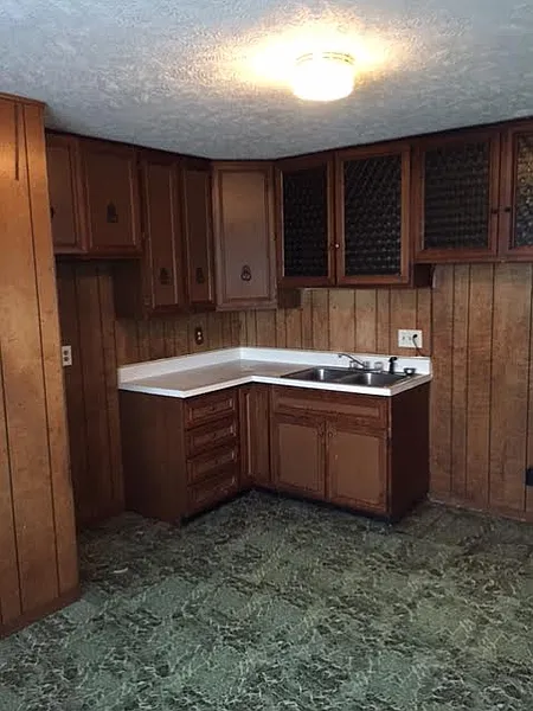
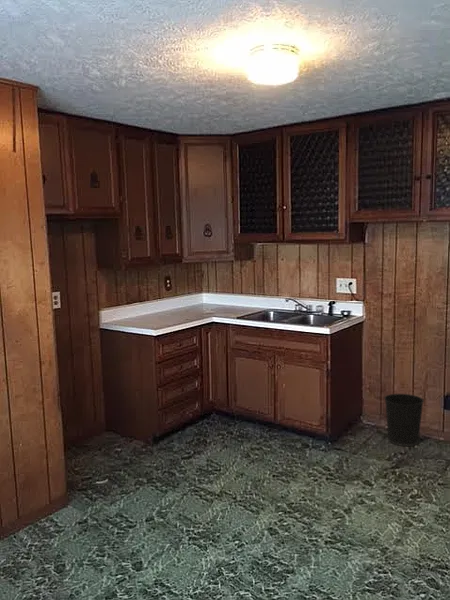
+ wastebasket [383,393,425,447]
